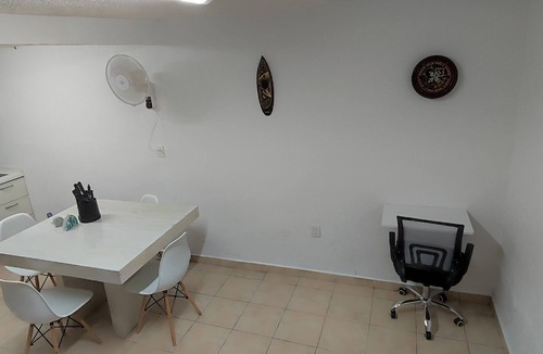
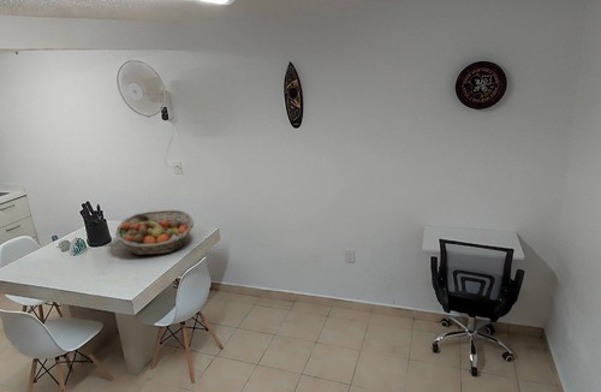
+ fruit basket [114,209,195,256]
